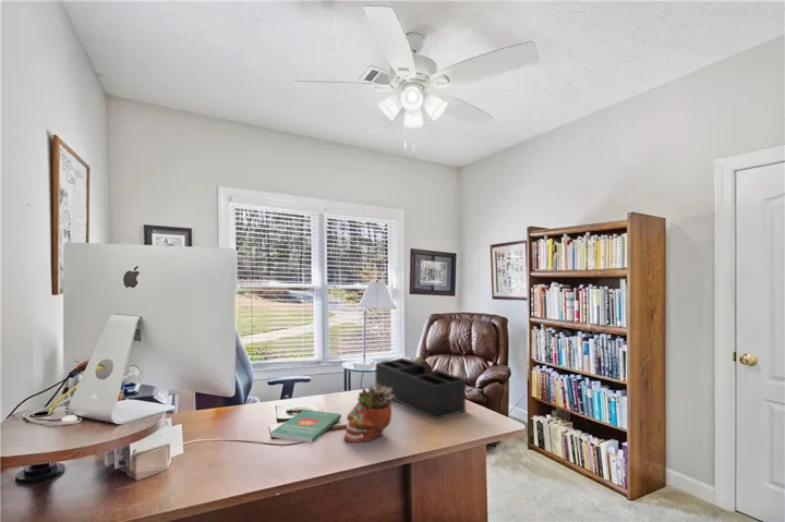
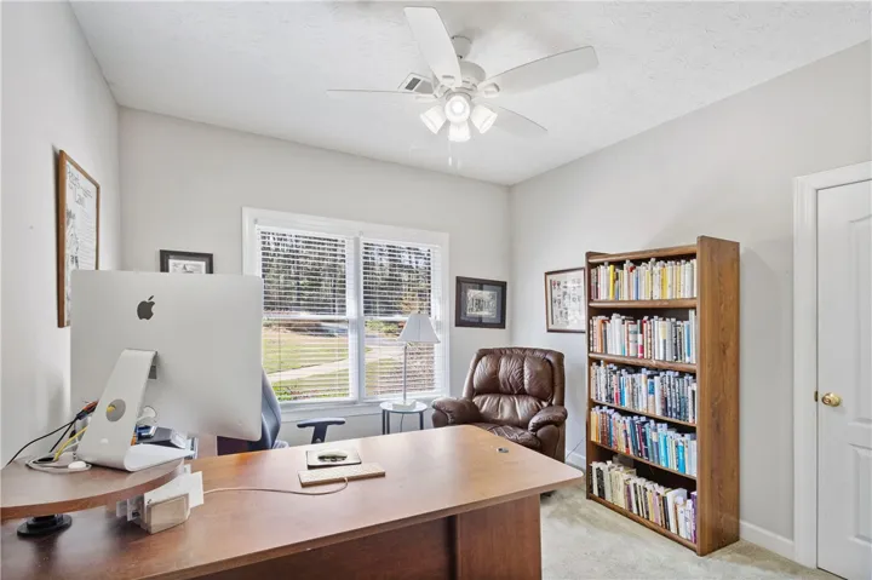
- succulent planter [343,384,395,444]
- book [270,409,342,444]
- desk organizer [374,357,467,421]
